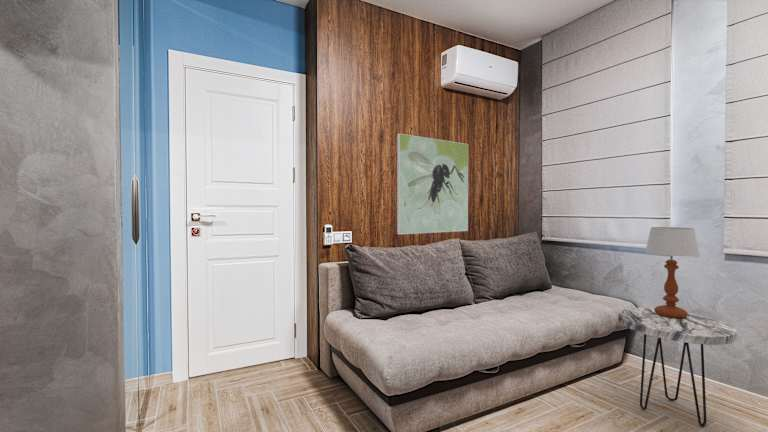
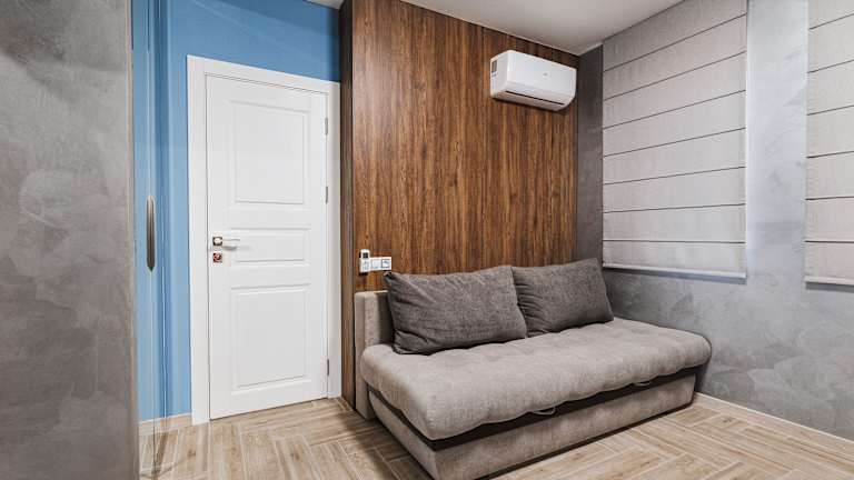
- side table [618,307,738,427]
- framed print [396,132,469,235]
- table lamp [644,226,701,318]
